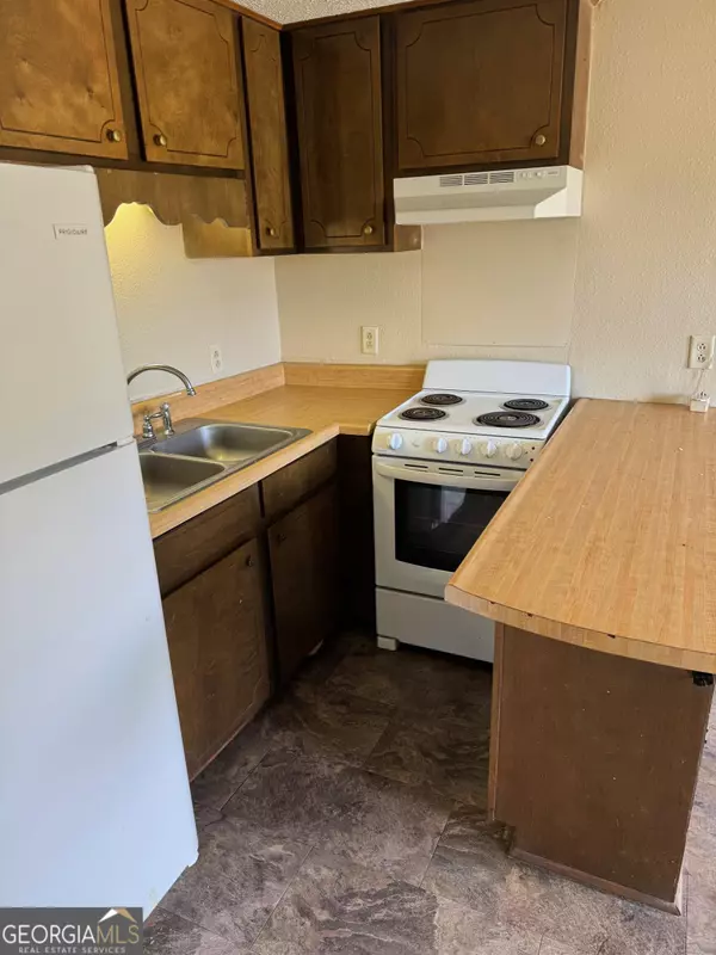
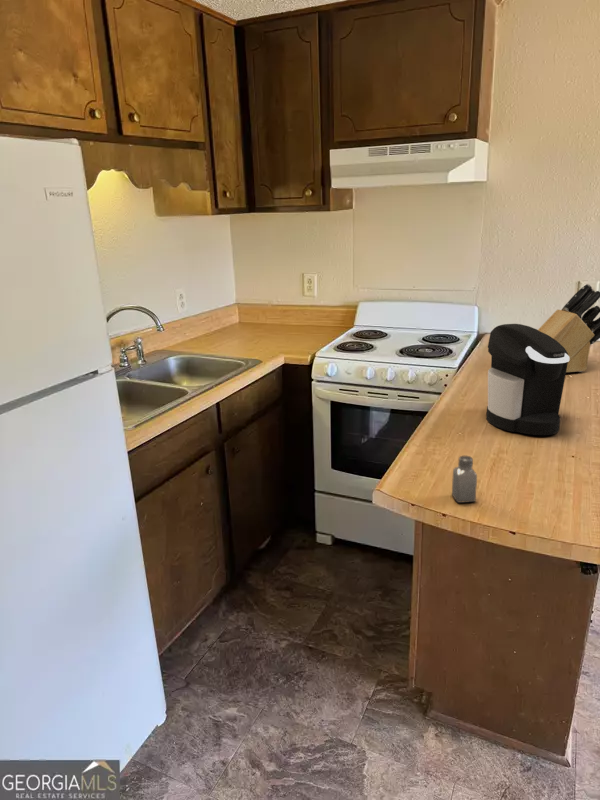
+ coffee maker [485,323,569,436]
+ saltshaker [451,455,478,504]
+ knife block [537,283,600,373]
